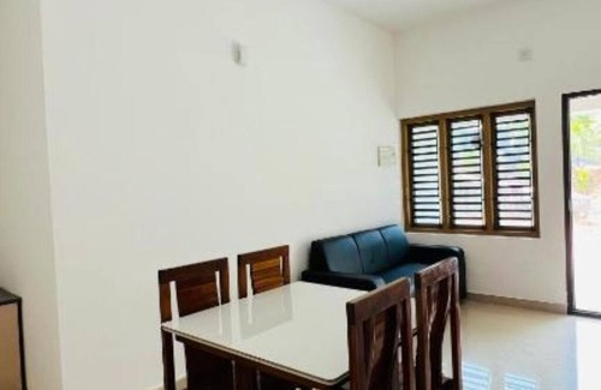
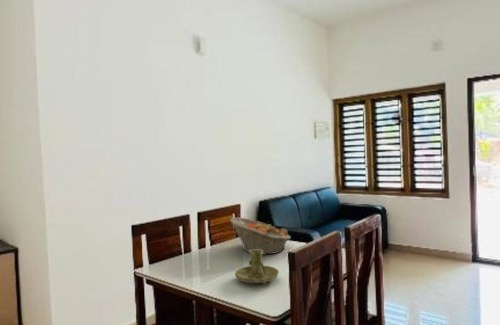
+ candle holder [234,250,280,285]
+ fruit basket [229,216,292,256]
